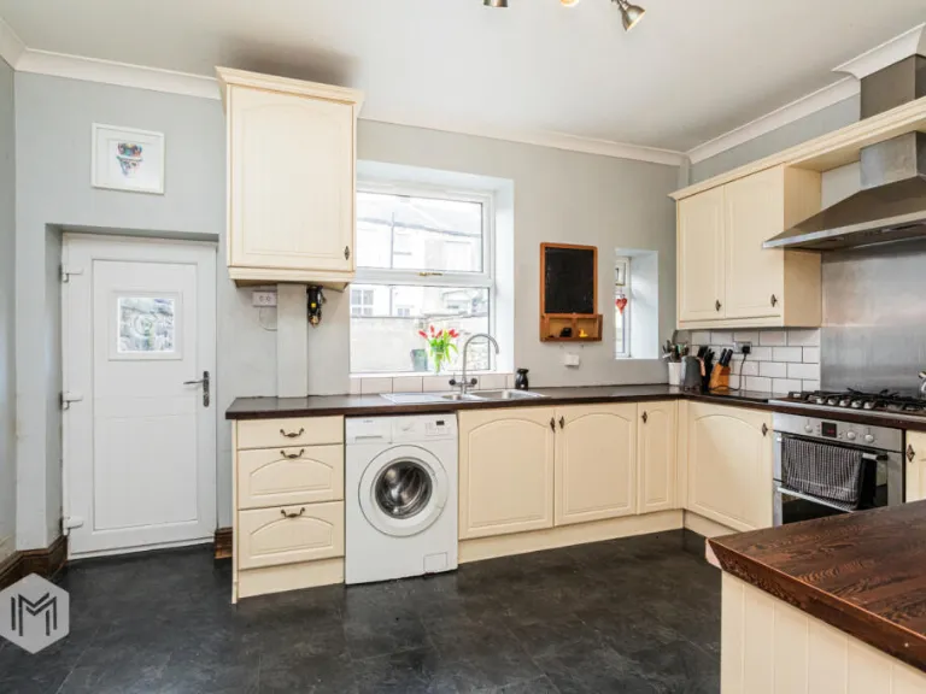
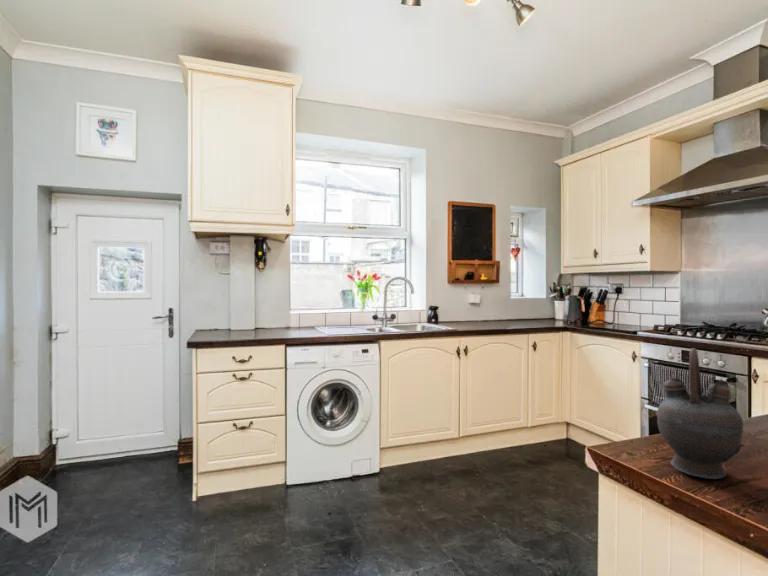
+ teapot [656,347,745,480]
